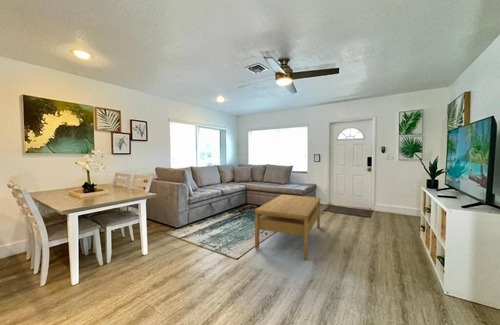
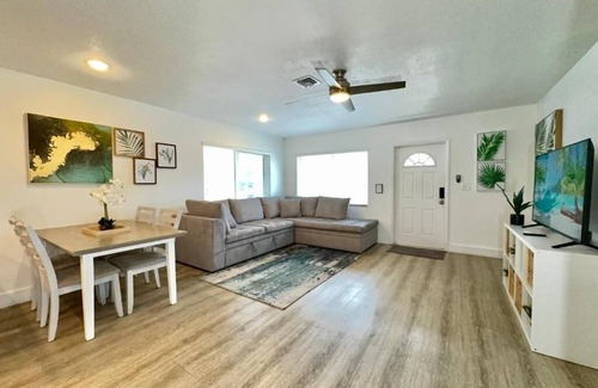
- coffee table [254,194,321,260]
